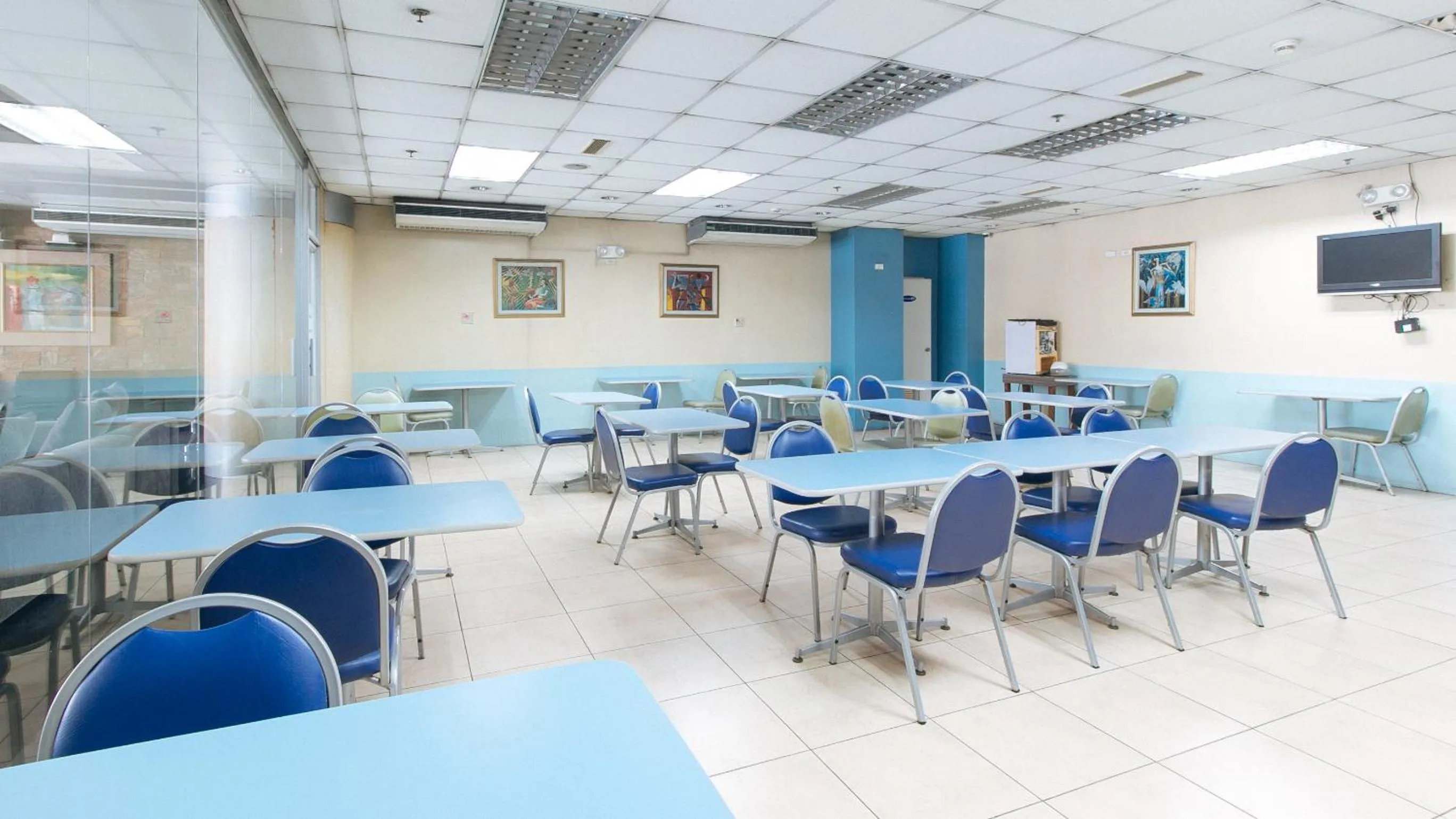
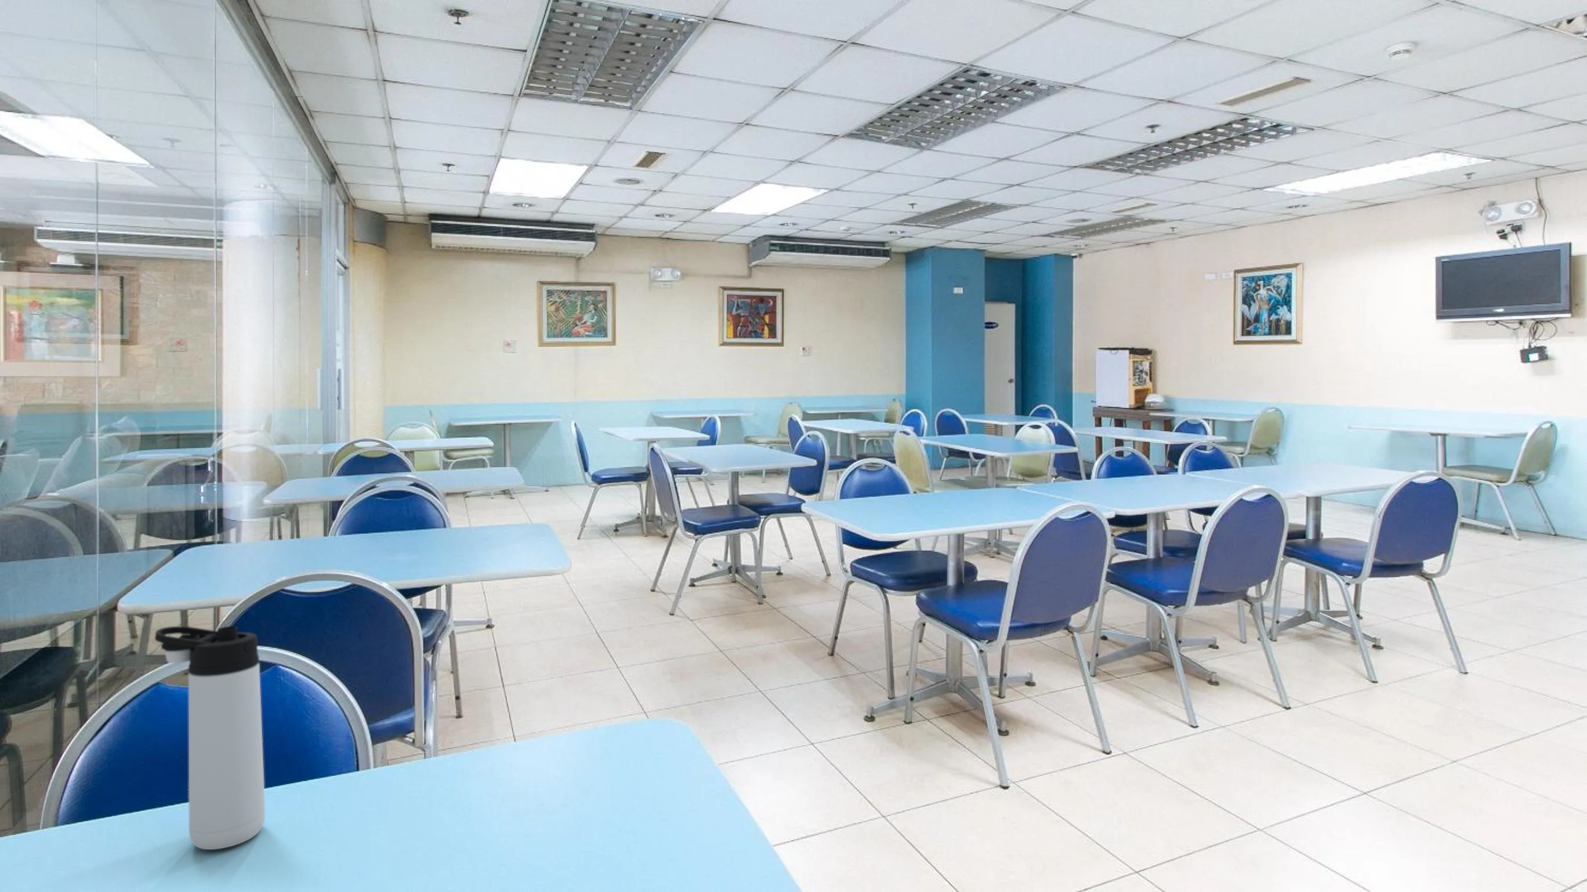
+ thermos bottle [155,625,266,851]
